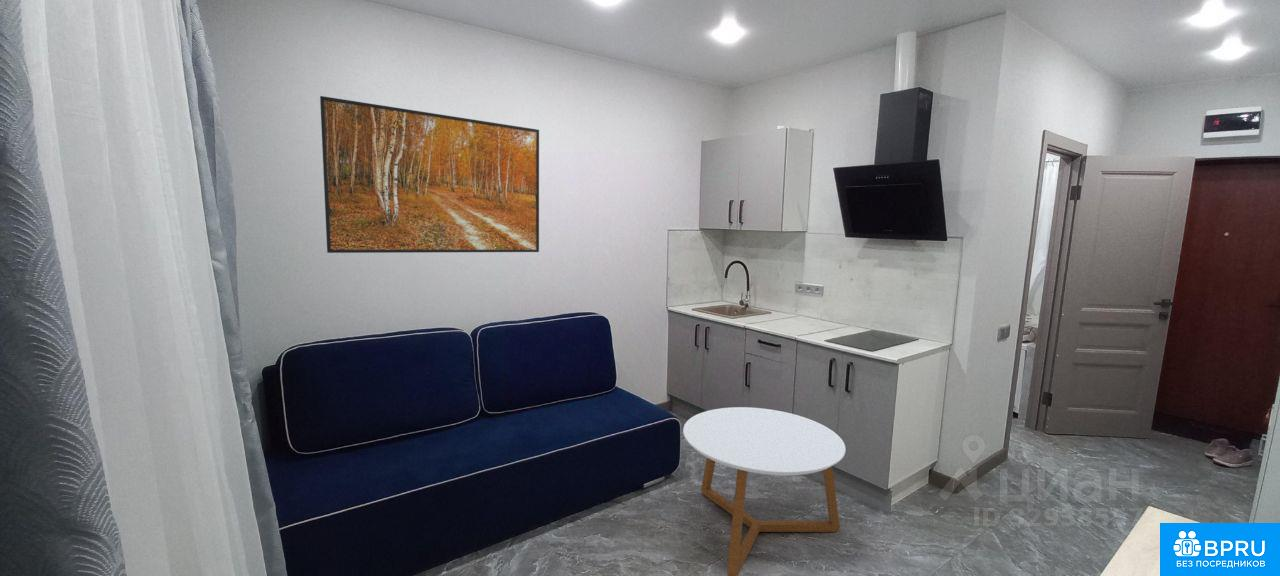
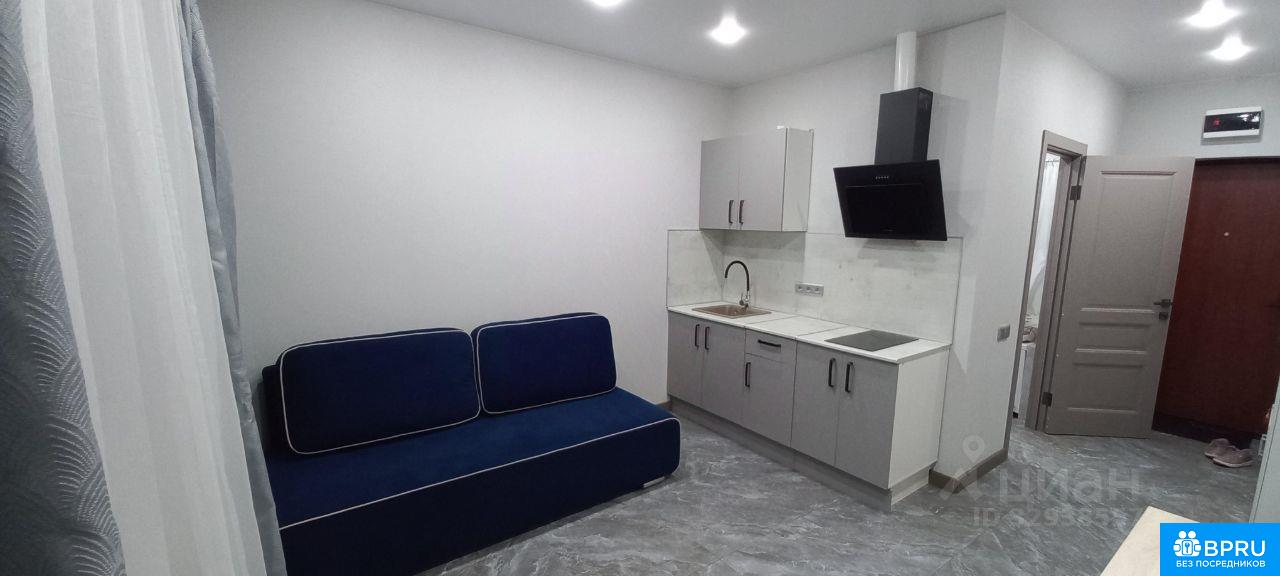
- coffee table [682,406,847,576]
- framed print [319,95,540,254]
